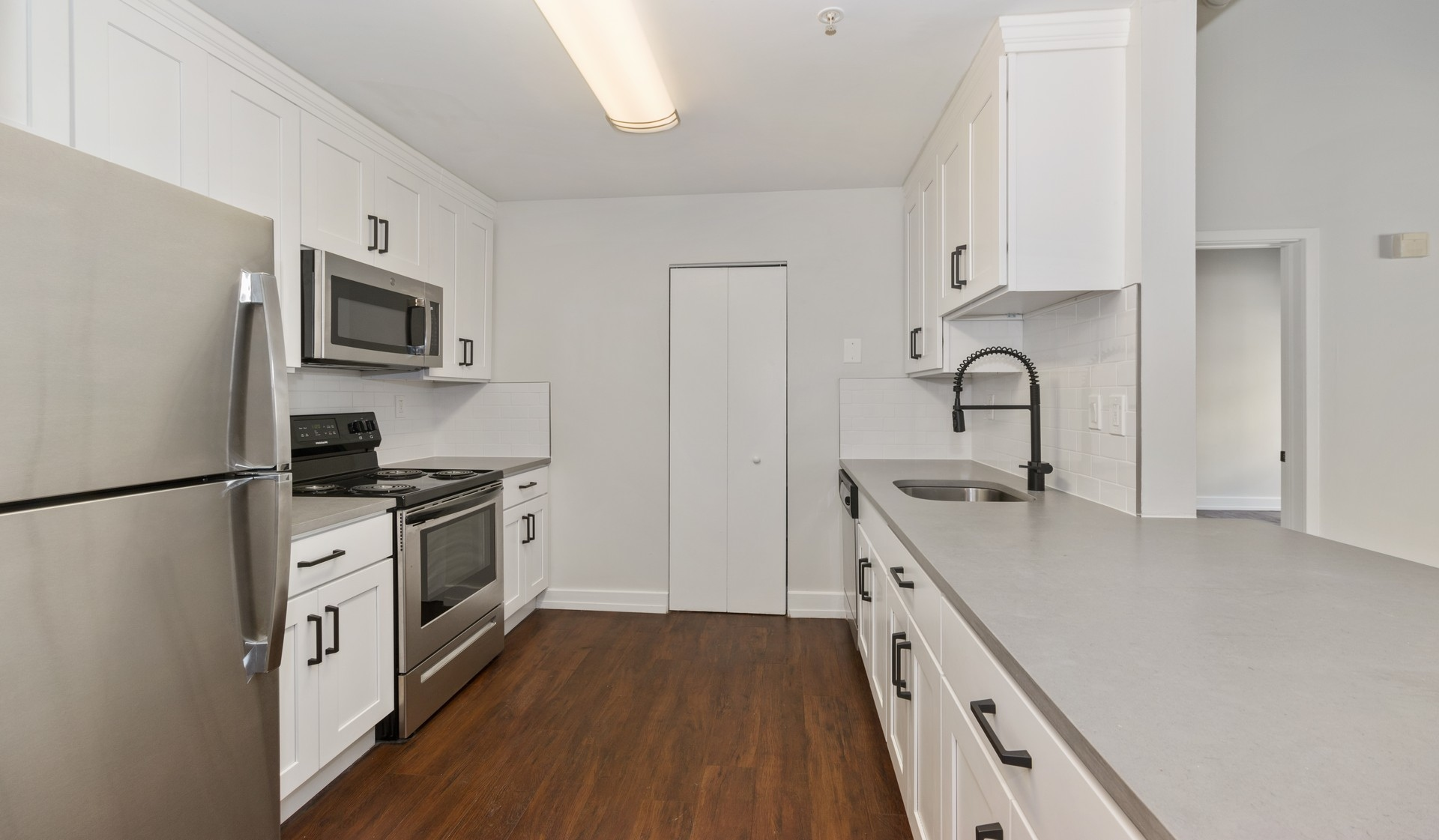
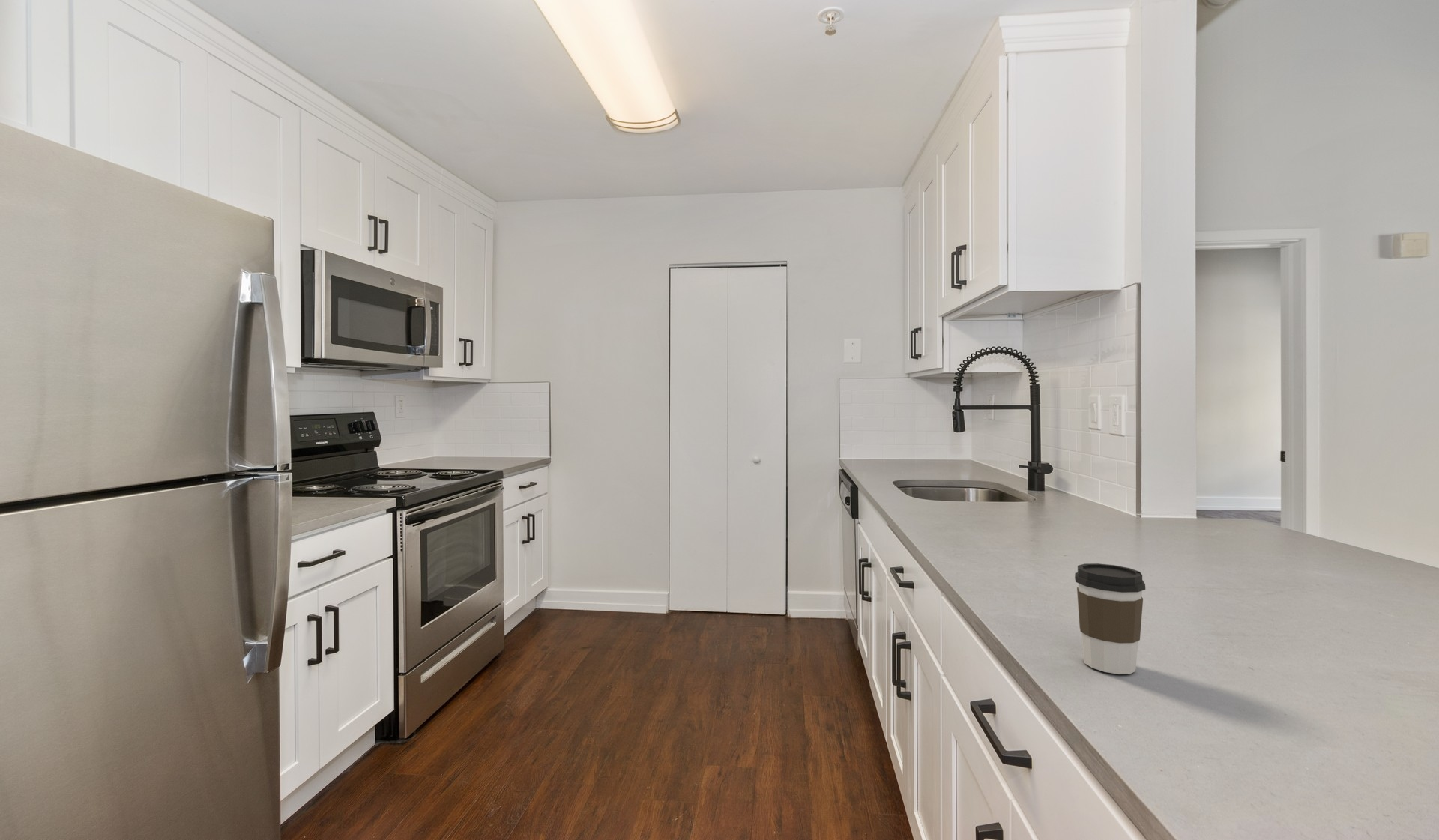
+ coffee cup [1074,563,1146,675]
